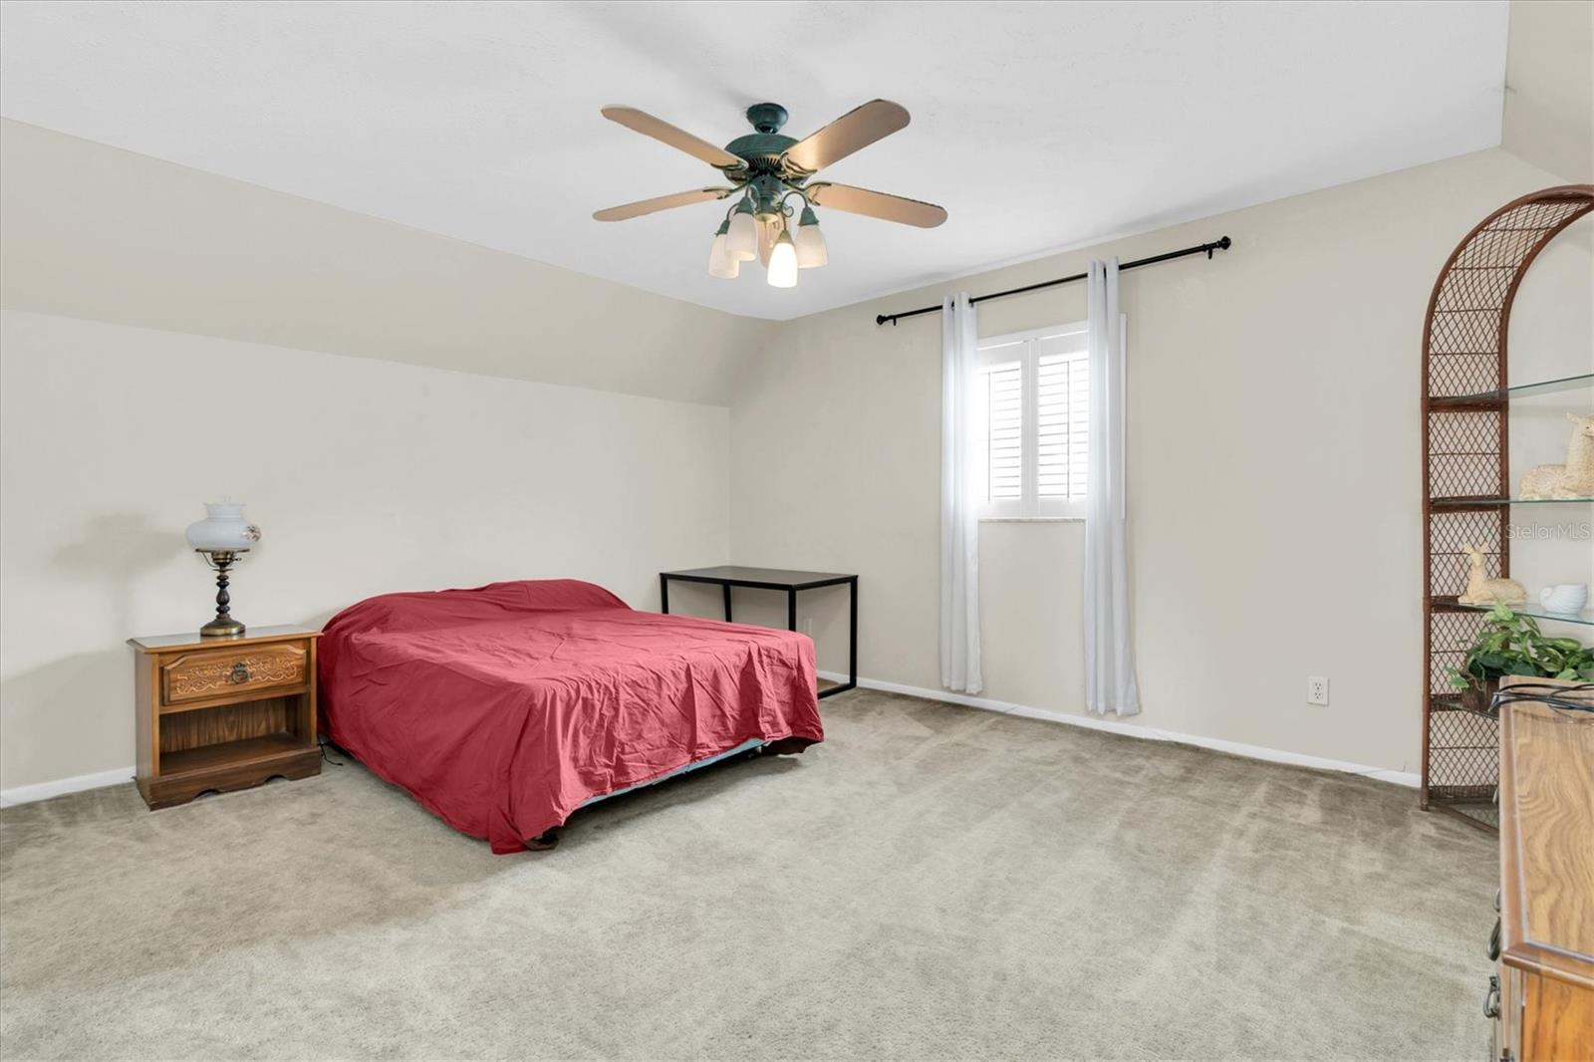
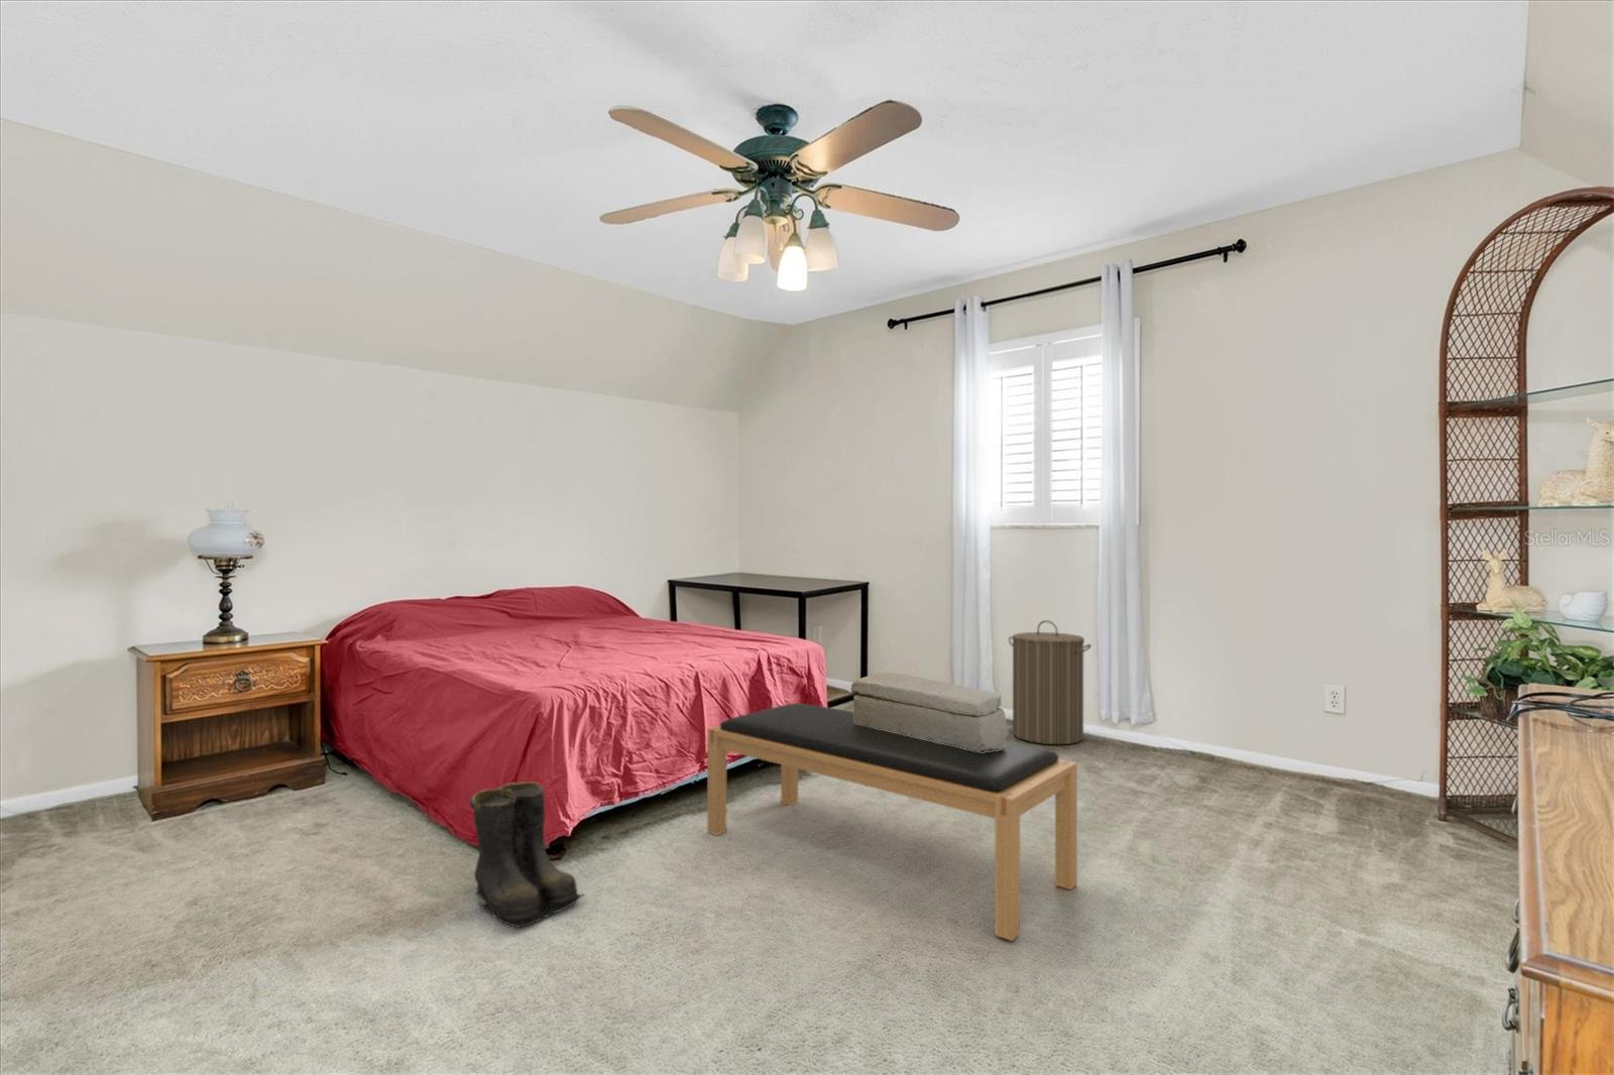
+ bench [706,702,1079,942]
+ boots [468,781,586,929]
+ laundry hamper [1008,619,1092,745]
+ decorative box [851,672,1009,752]
